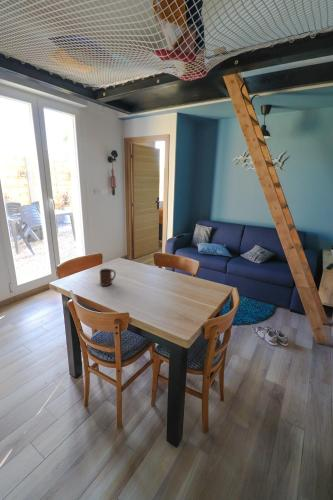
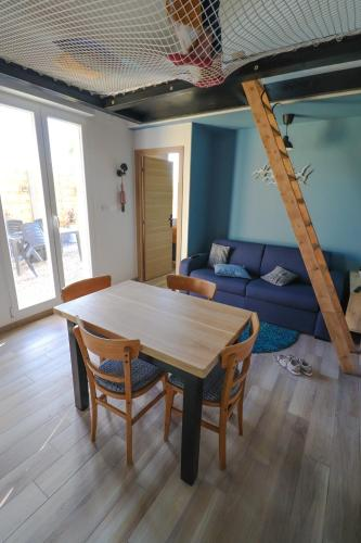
- cup [99,268,117,287]
